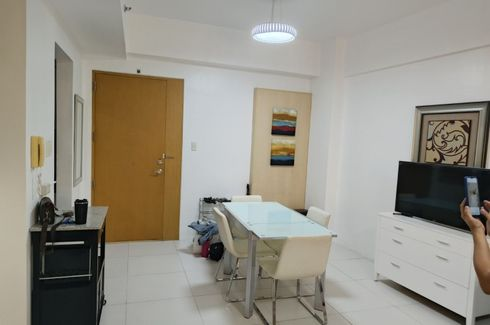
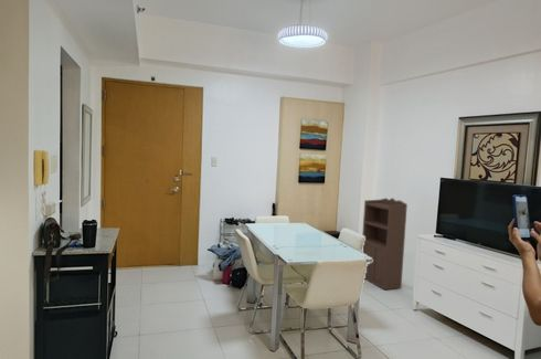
+ storage cabinet [361,197,409,291]
